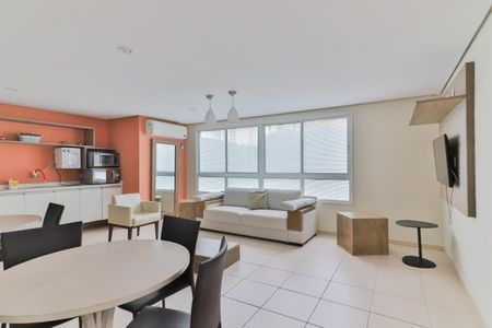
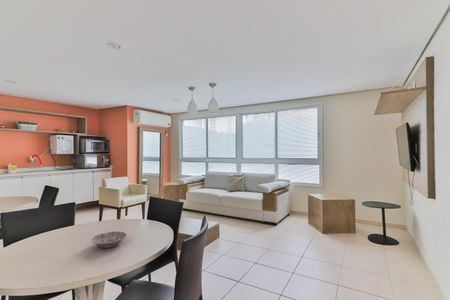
+ bowl [90,231,128,249]
